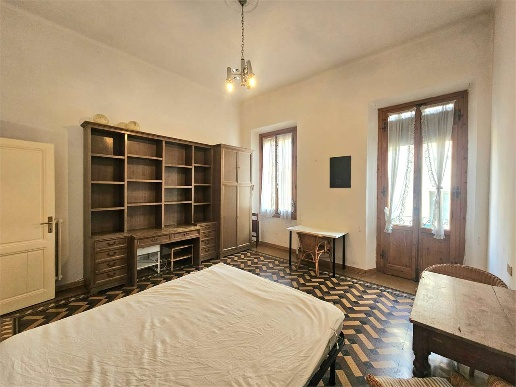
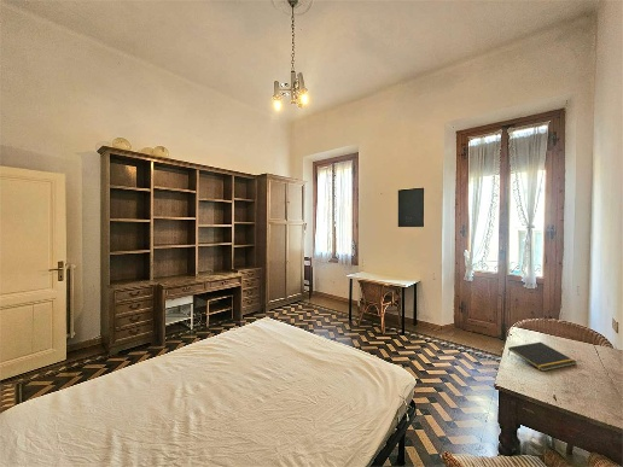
+ notepad [507,342,577,373]
